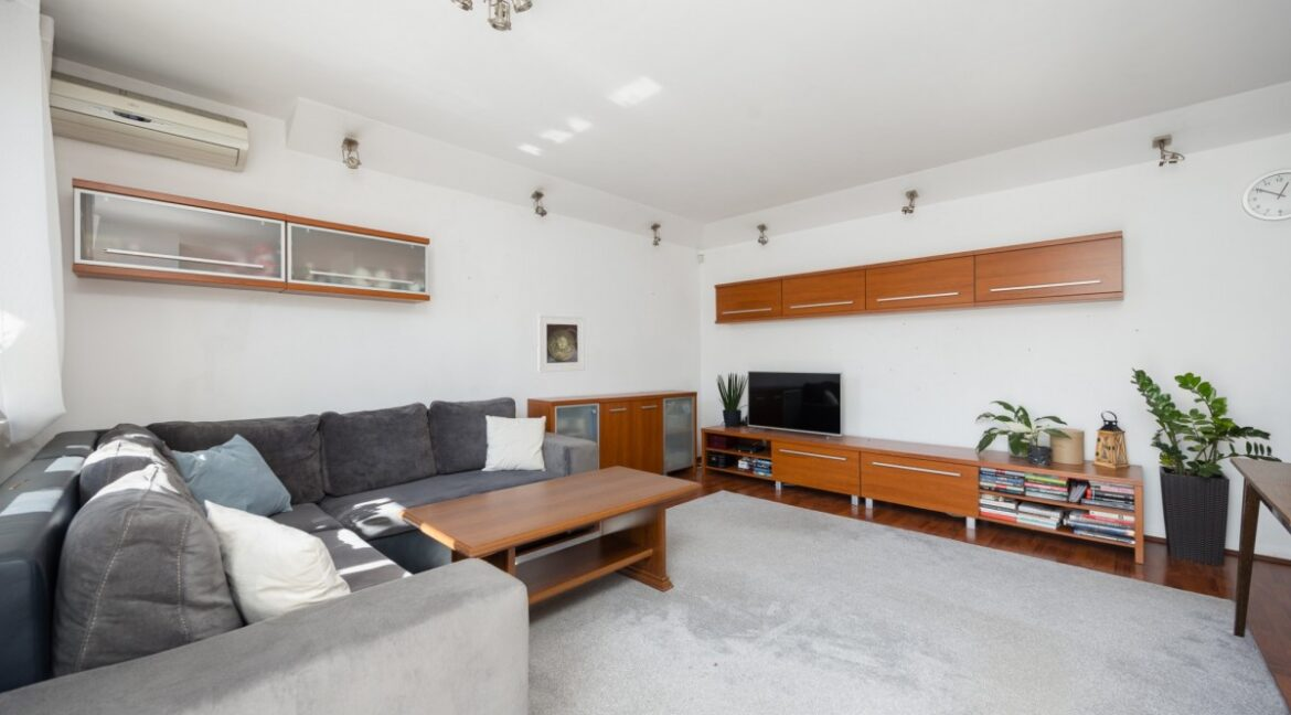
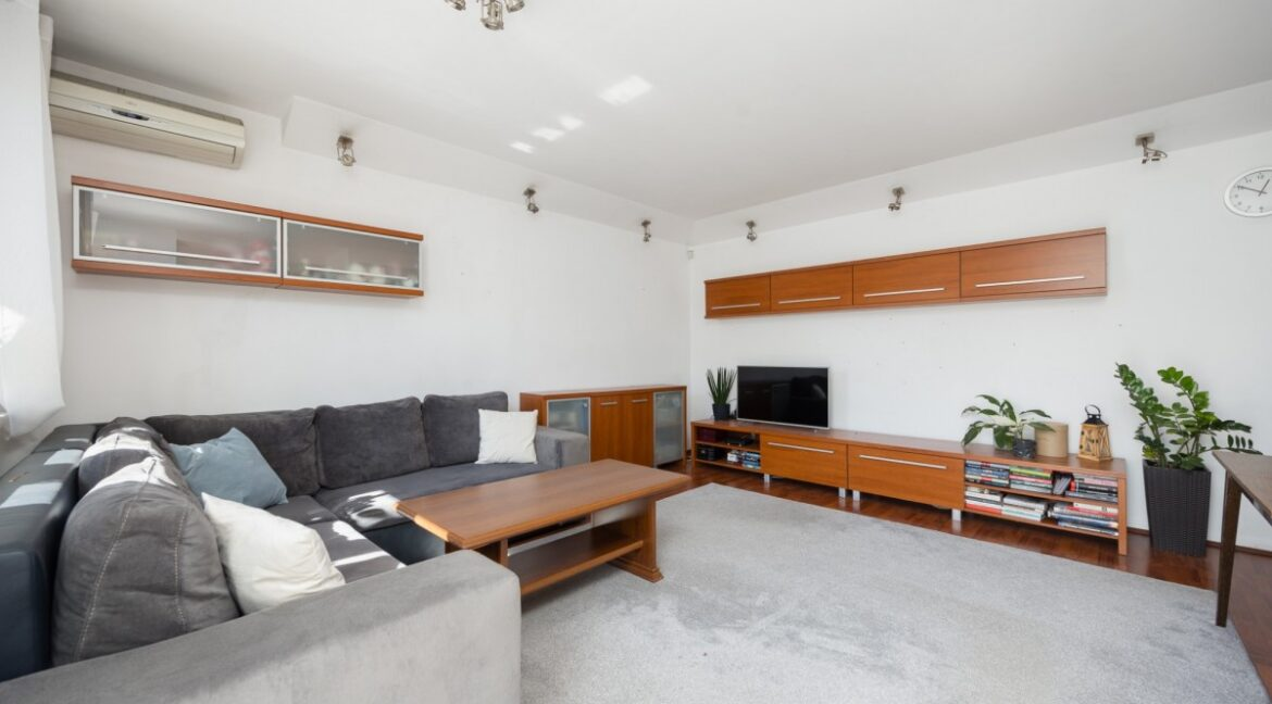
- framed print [536,313,586,374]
